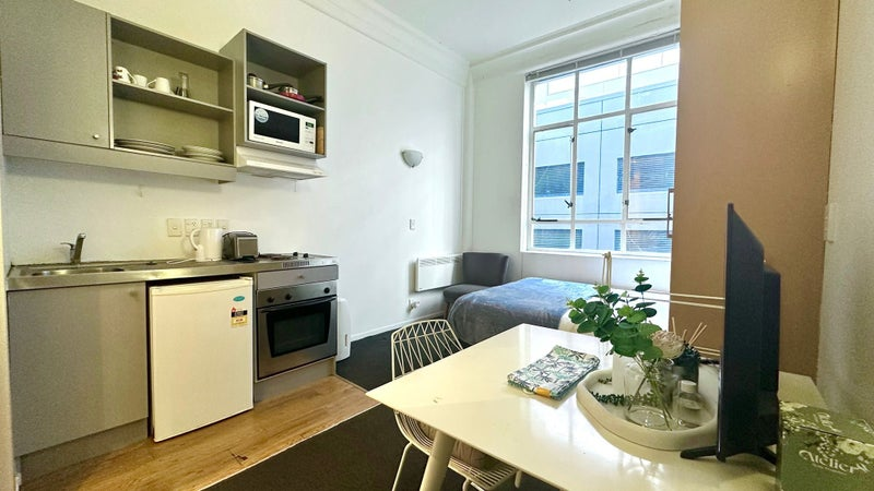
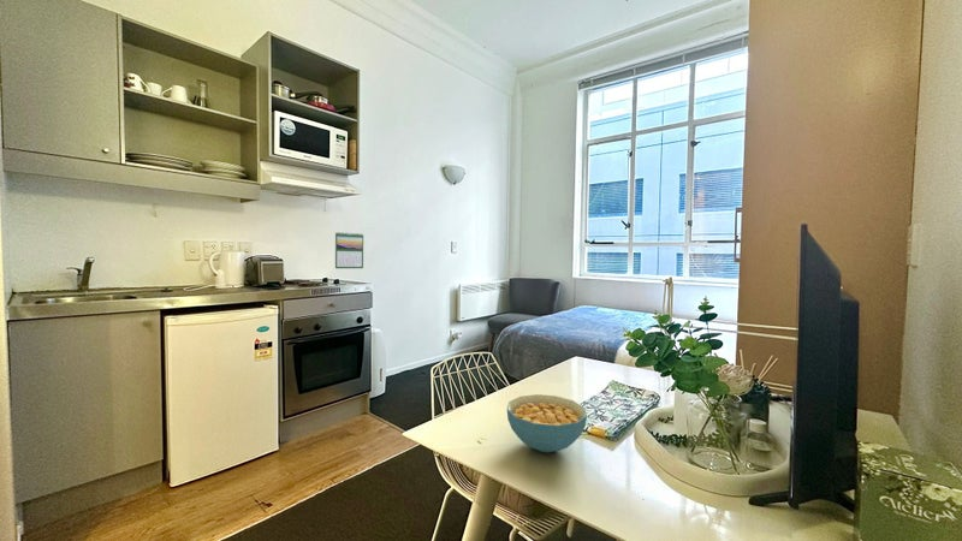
+ cereal bowl [506,393,588,453]
+ calendar [334,231,364,269]
